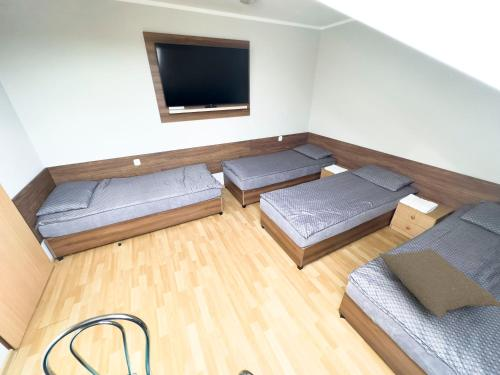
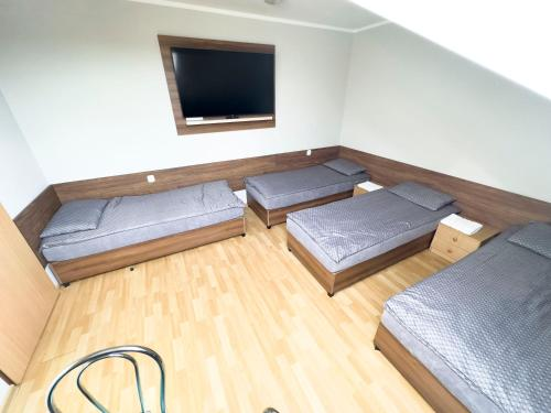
- pillow [378,247,500,319]
